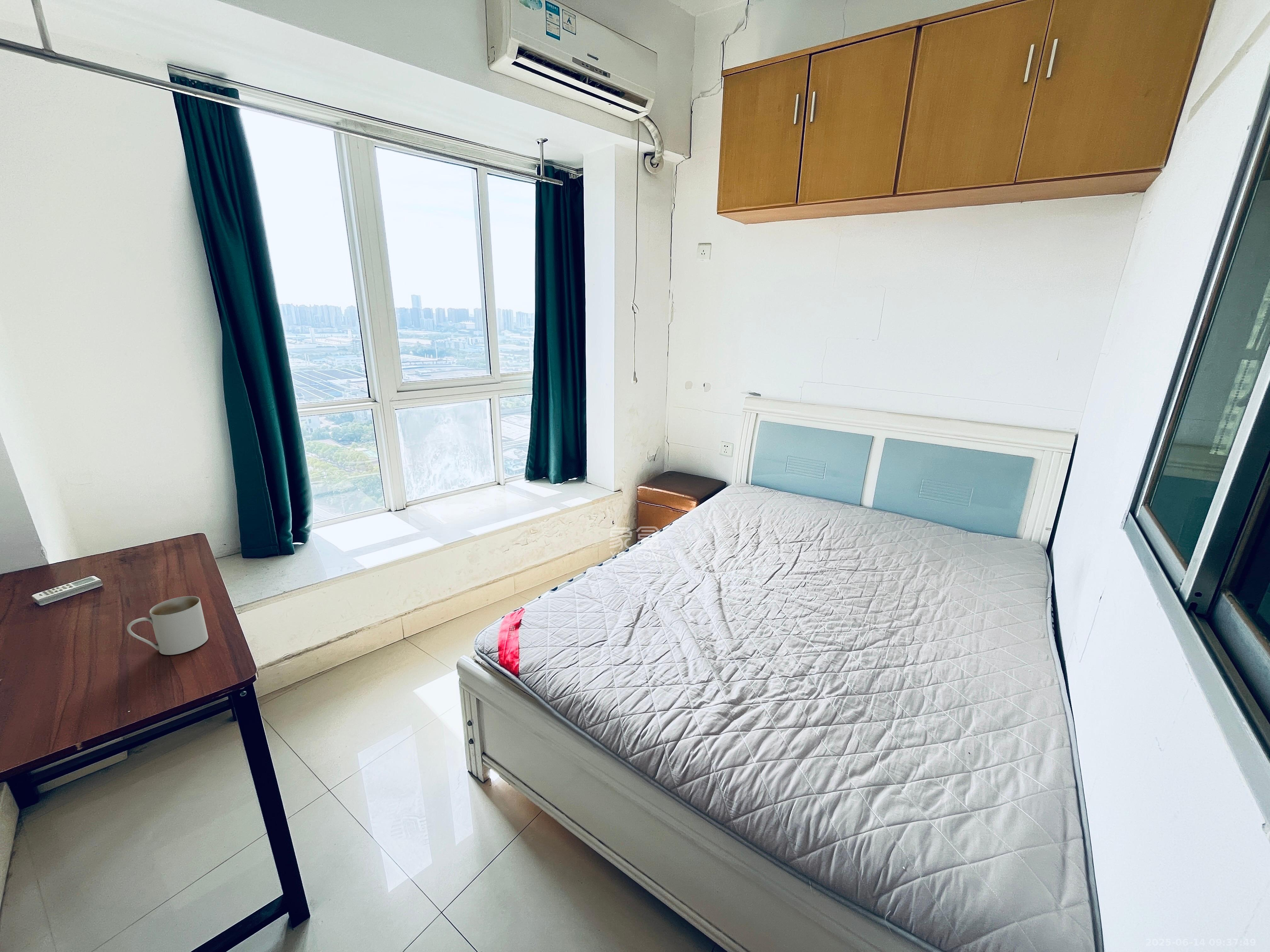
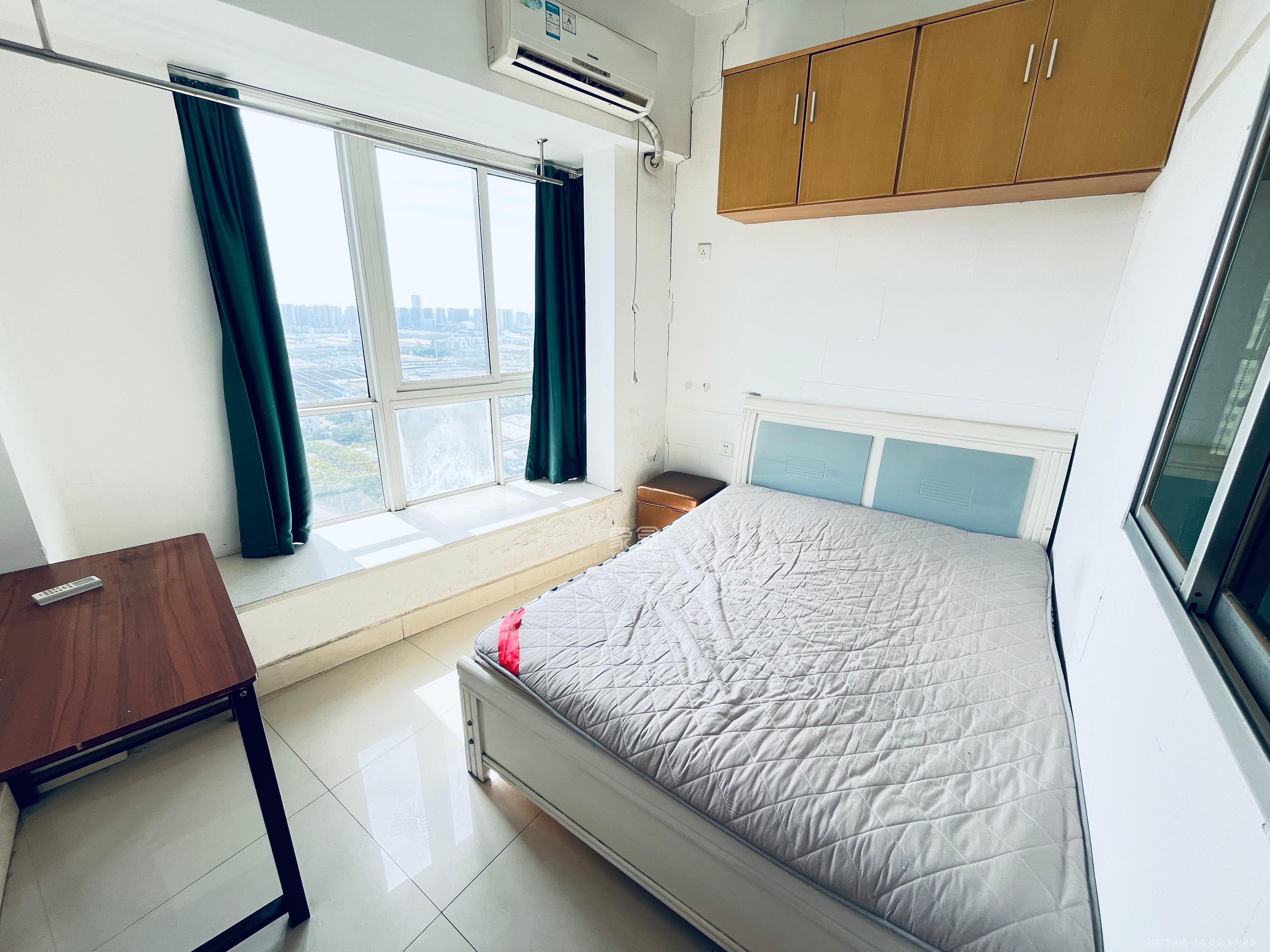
- mug [127,596,209,655]
